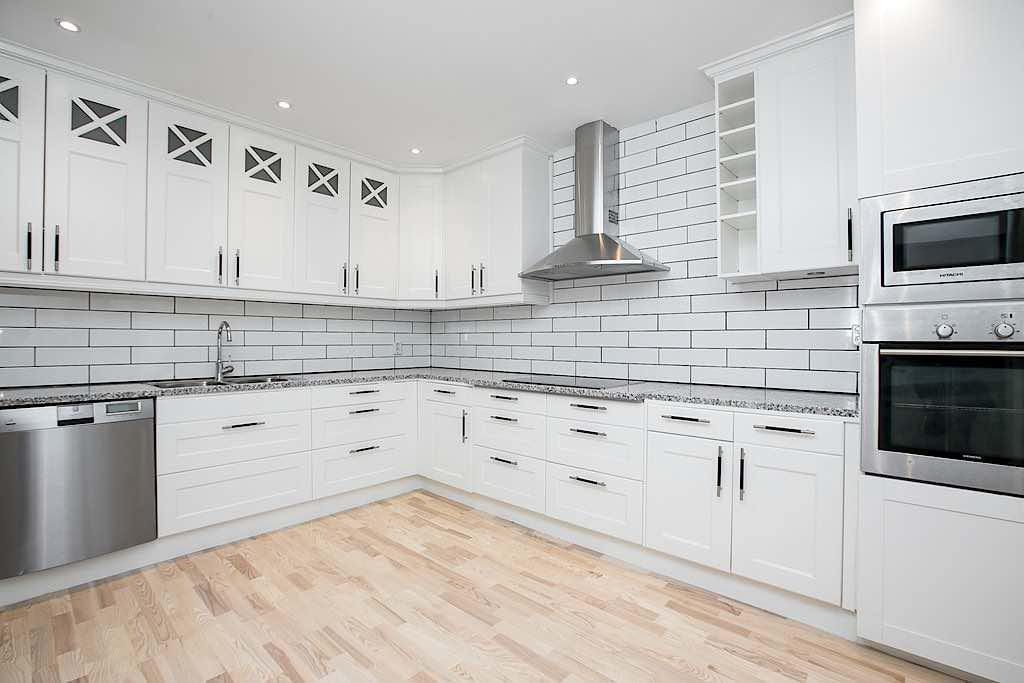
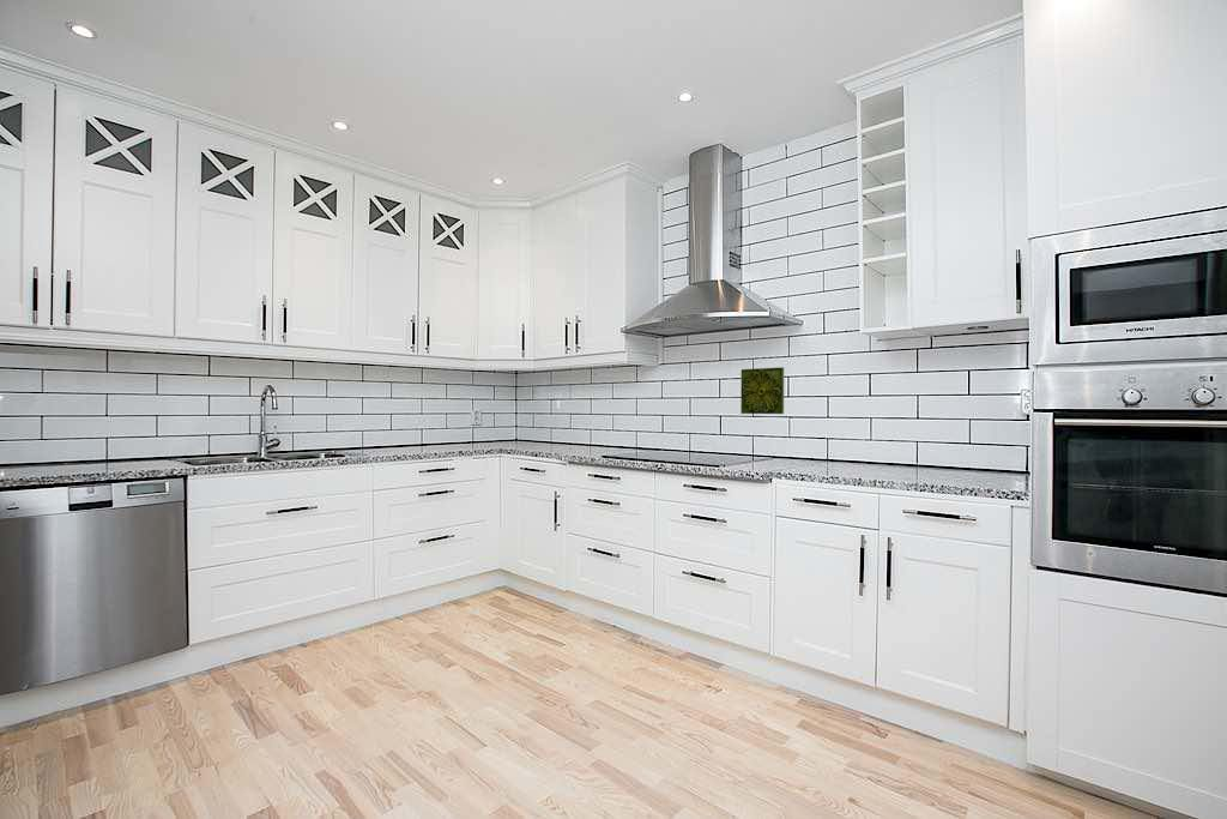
+ decorative tile [739,366,785,415]
